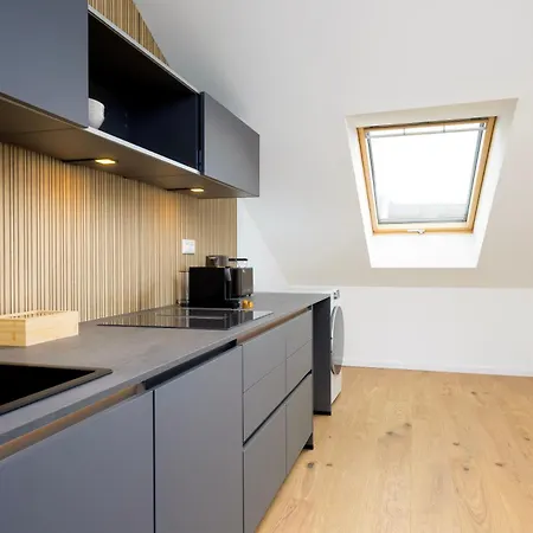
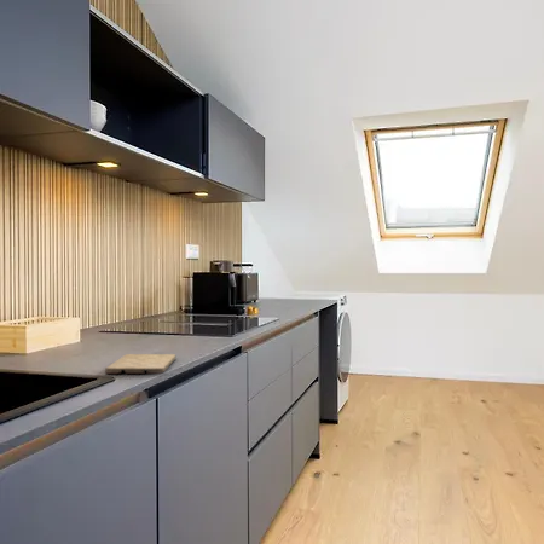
+ cutting board [104,353,176,375]
